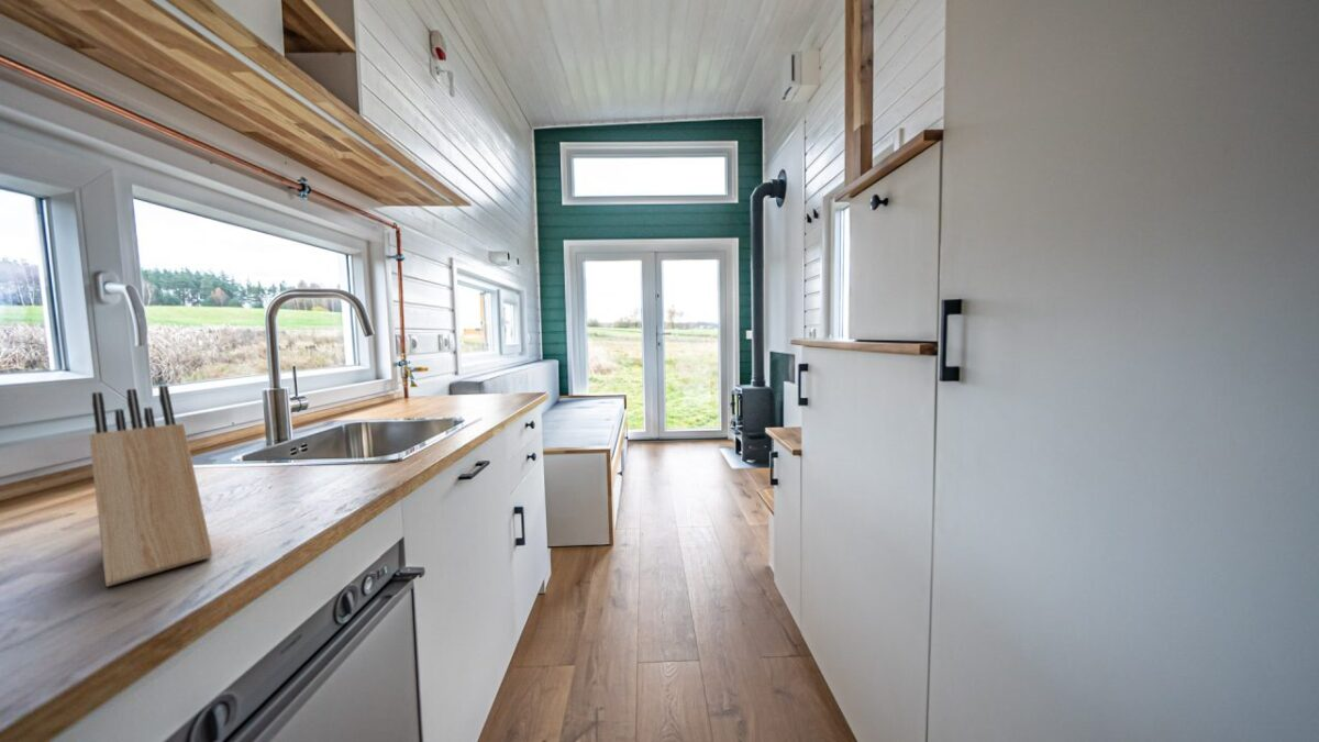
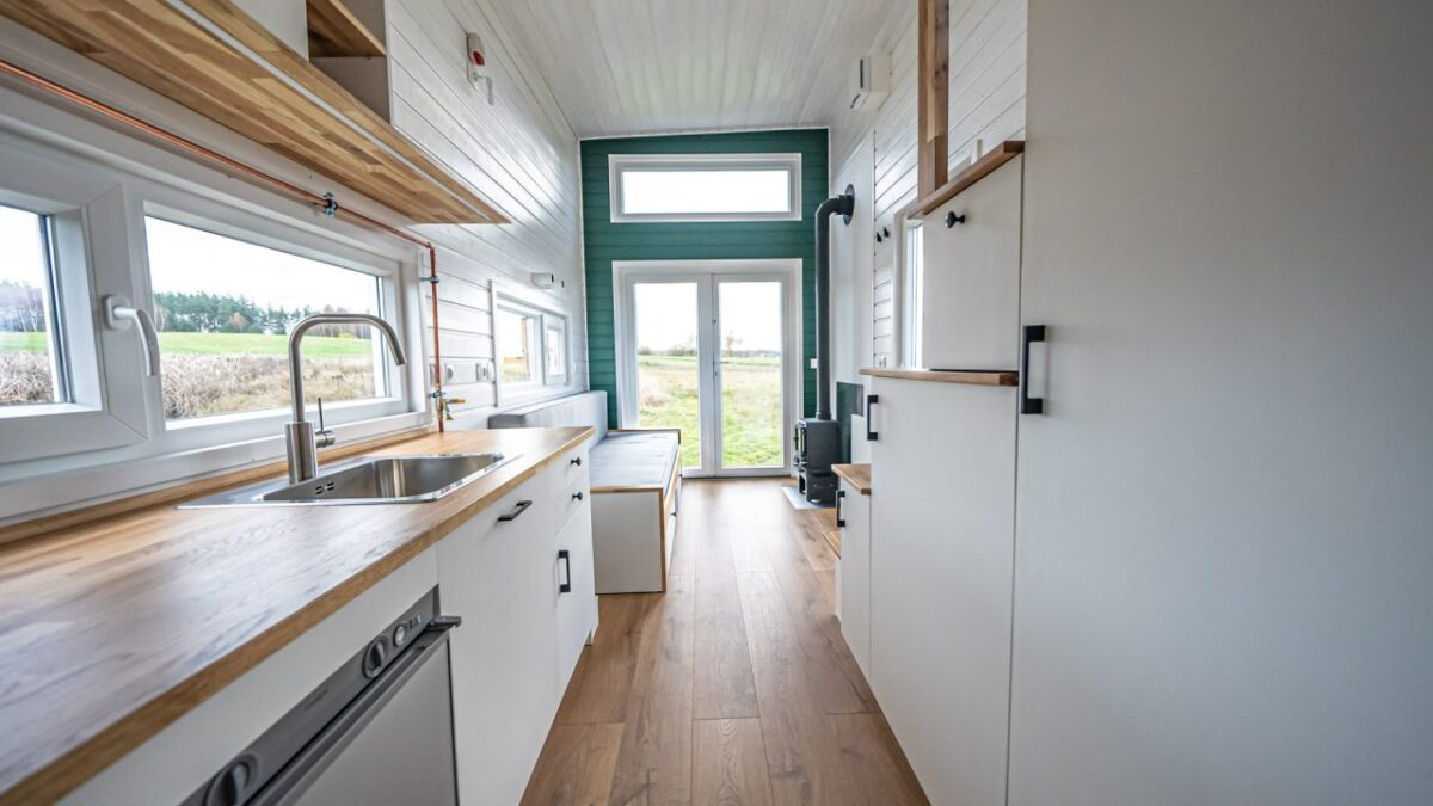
- knife block [88,385,213,588]
